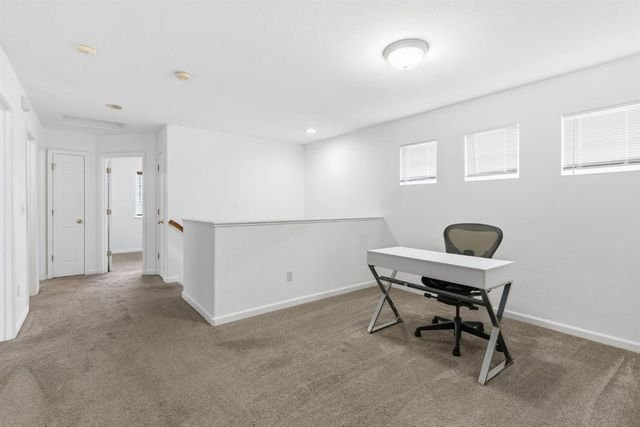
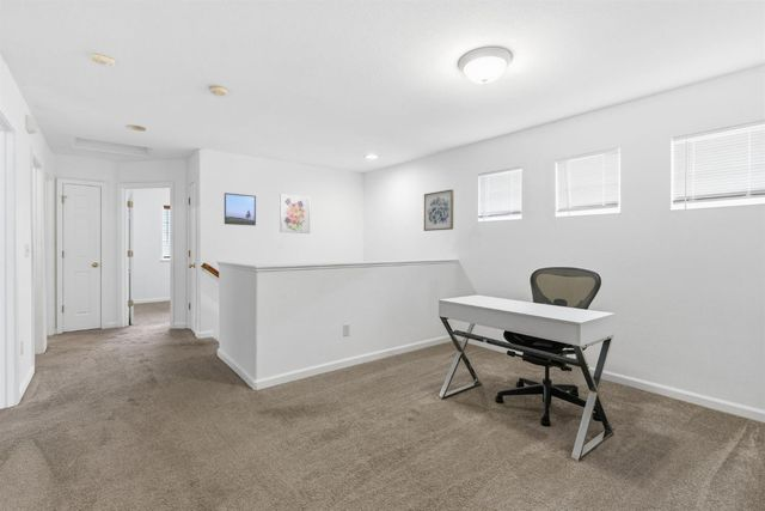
+ wall art [280,193,311,235]
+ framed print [224,191,257,226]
+ wall art [423,188,454,232]
